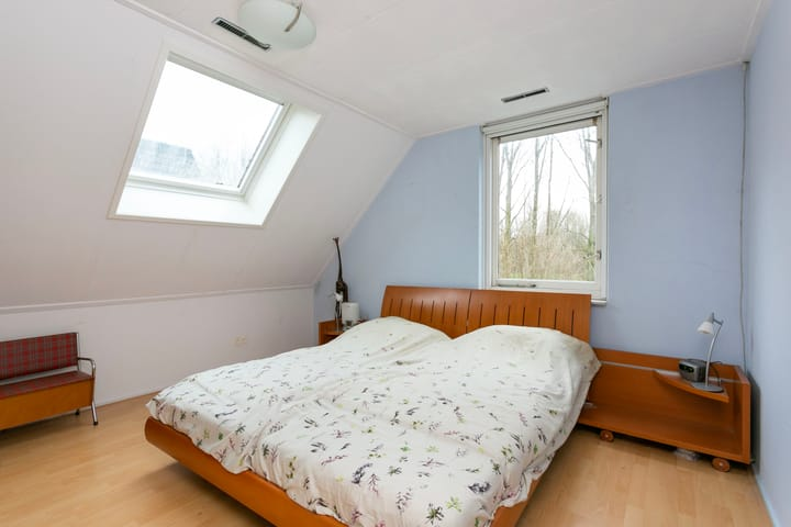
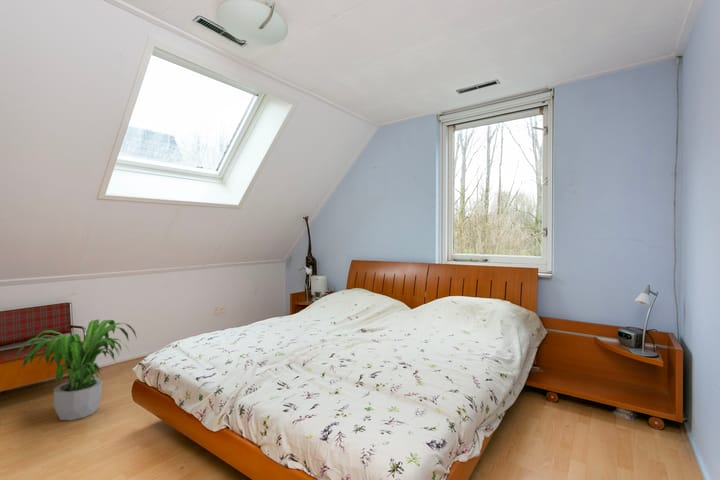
+ potted plant [14,318,138,421]
